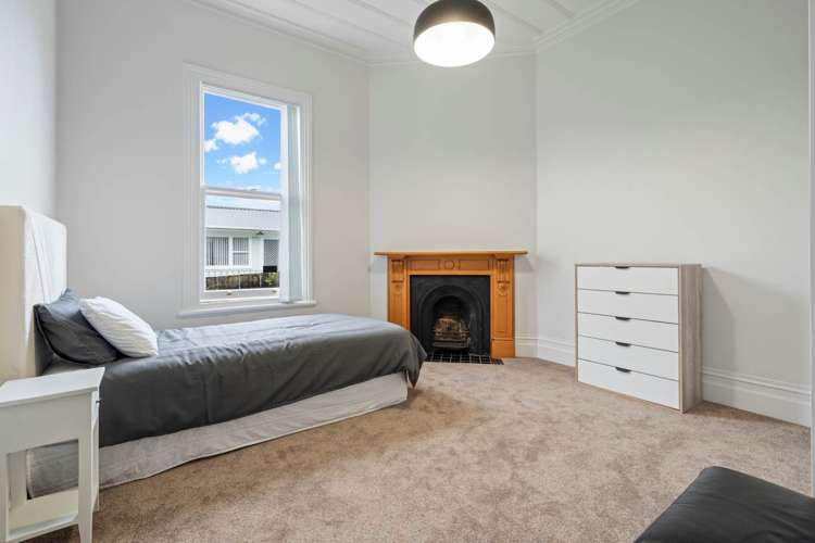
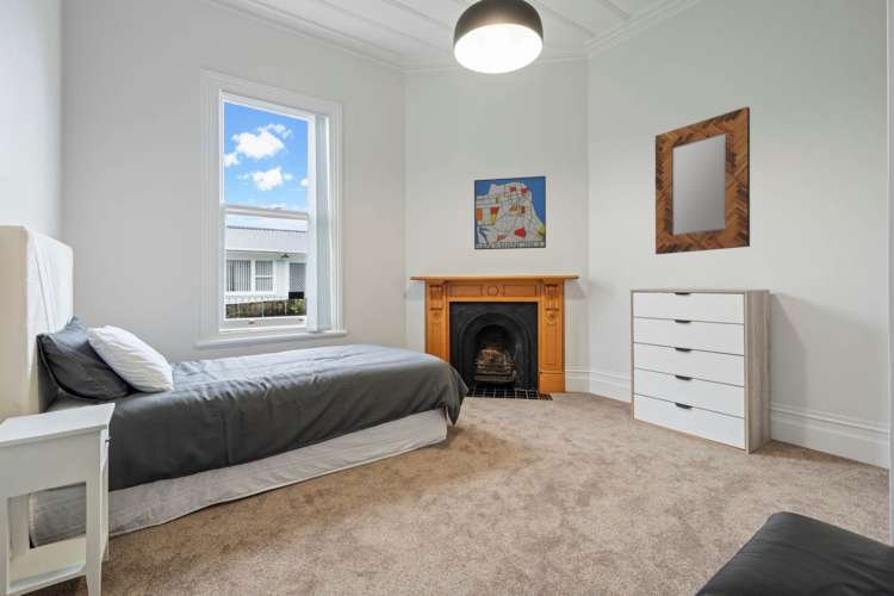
+ wall art [473,175,547,250]
+ home mirror [654,106,751,255]
